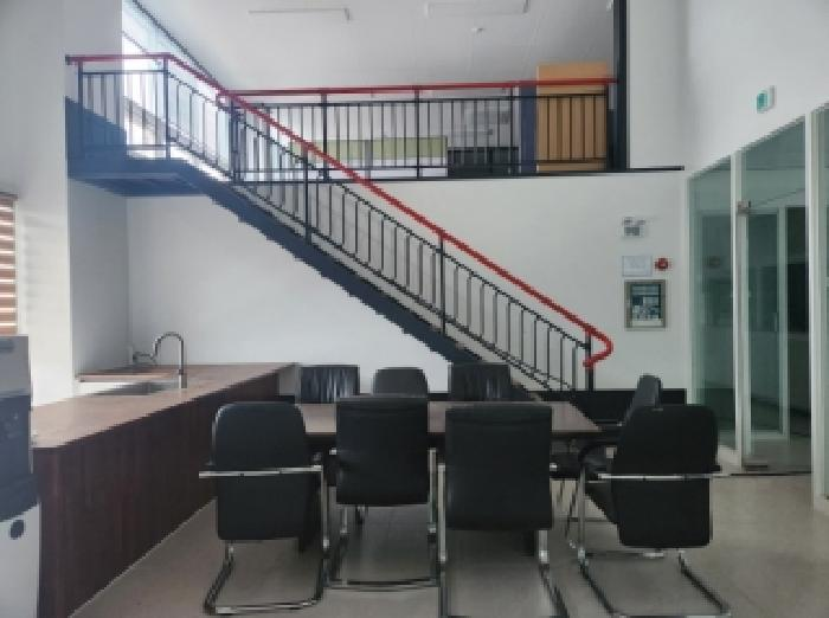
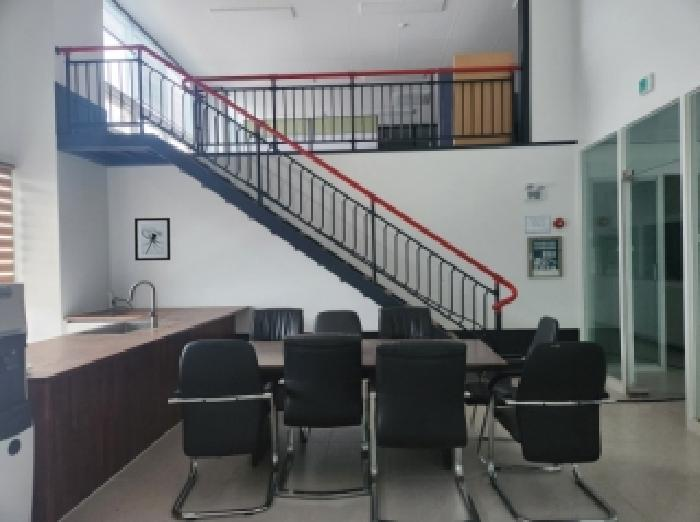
+ wall art [134,217,171,262]
